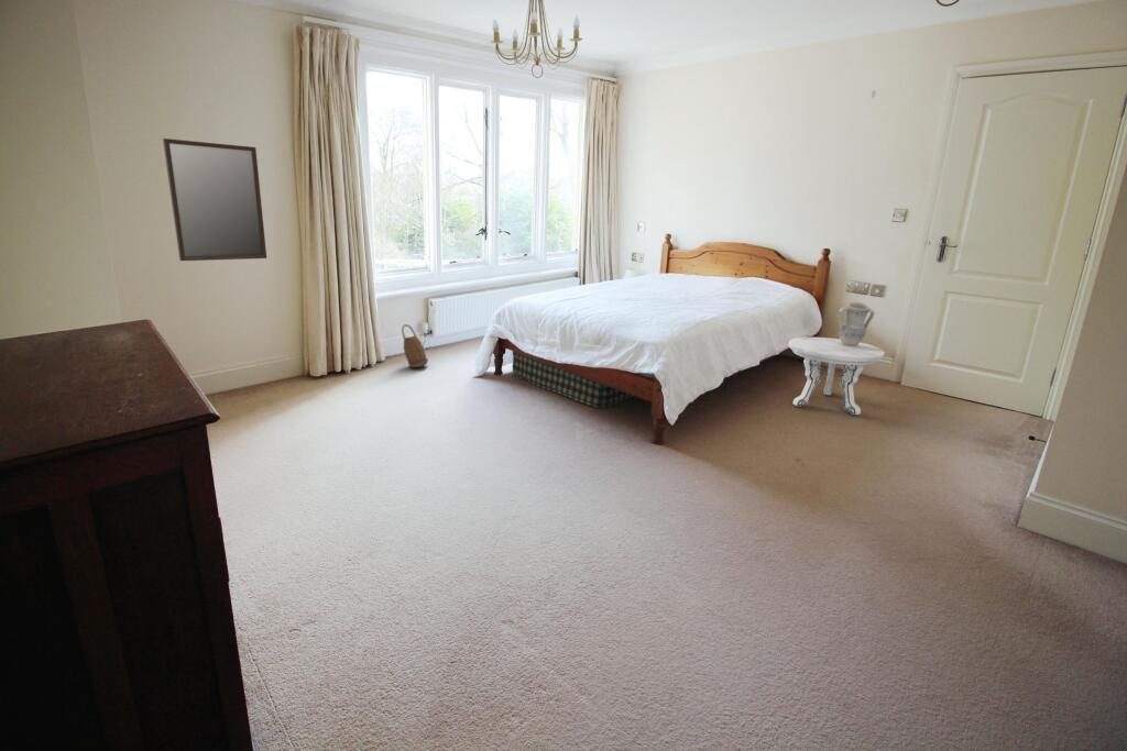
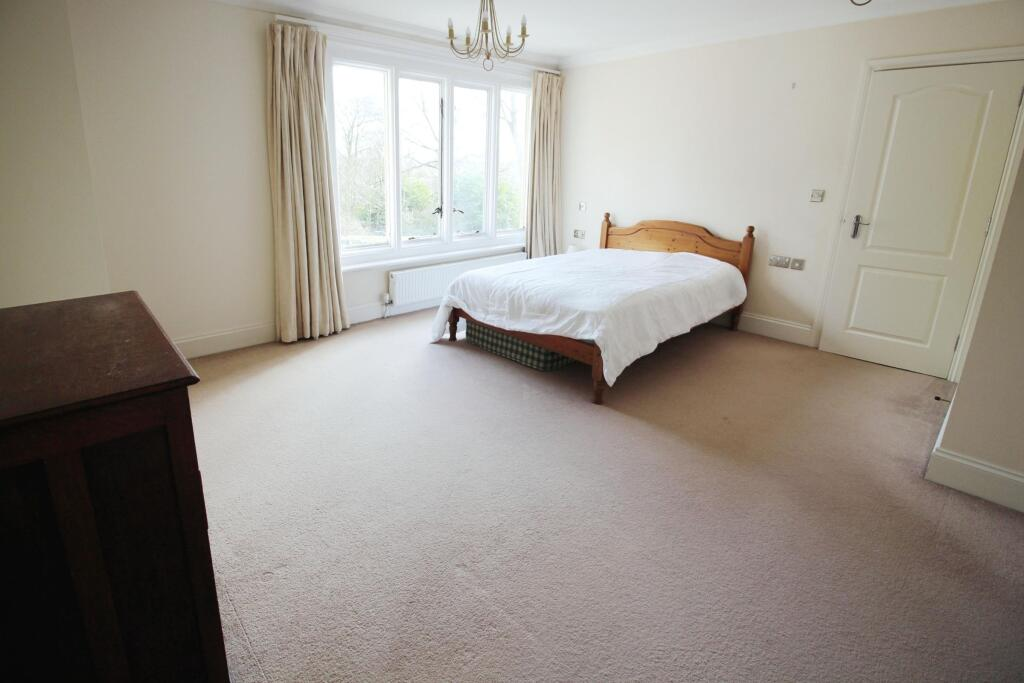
- vase [836,301,876,346]
- basket [401,323,429,368]
- home mirror [162,137,267,262]
- side table [787,336,886,416]
